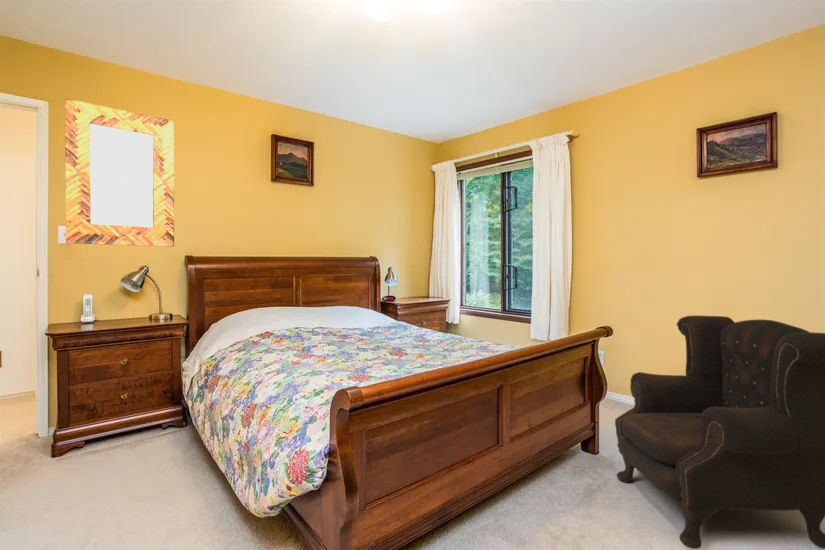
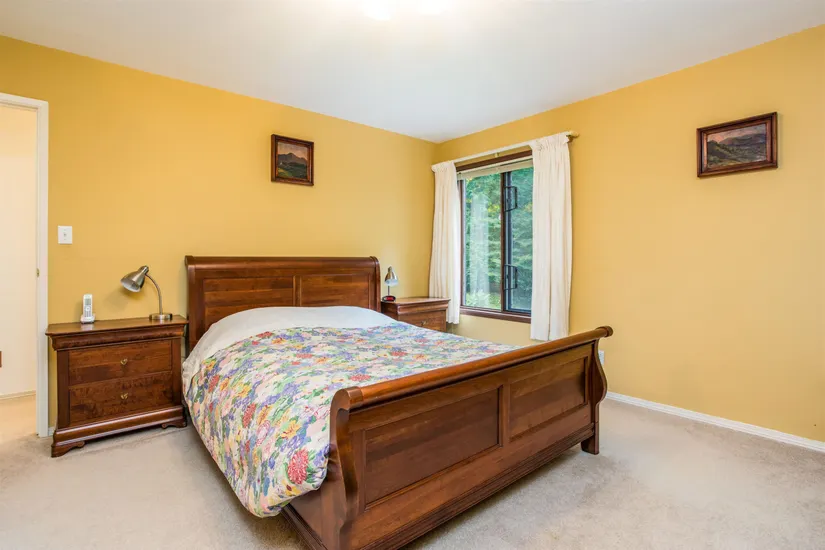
- home mirror [64,98,175,248]
- armchair [614,314,825,550]
